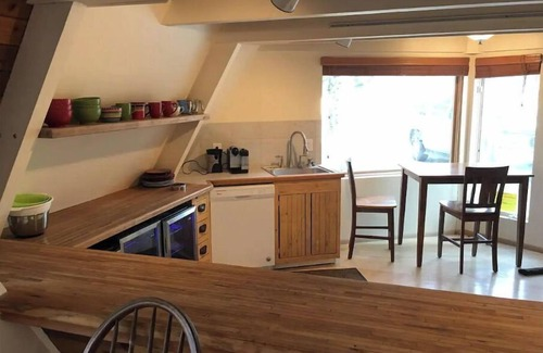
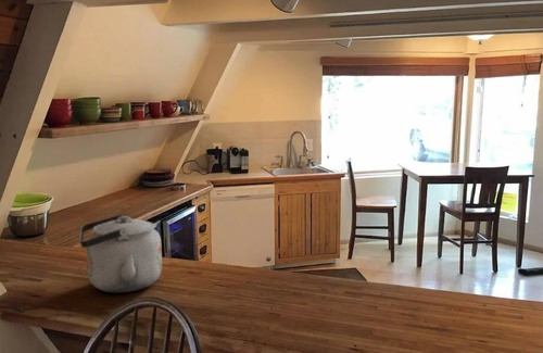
+ kettle [78,213,163,293]
